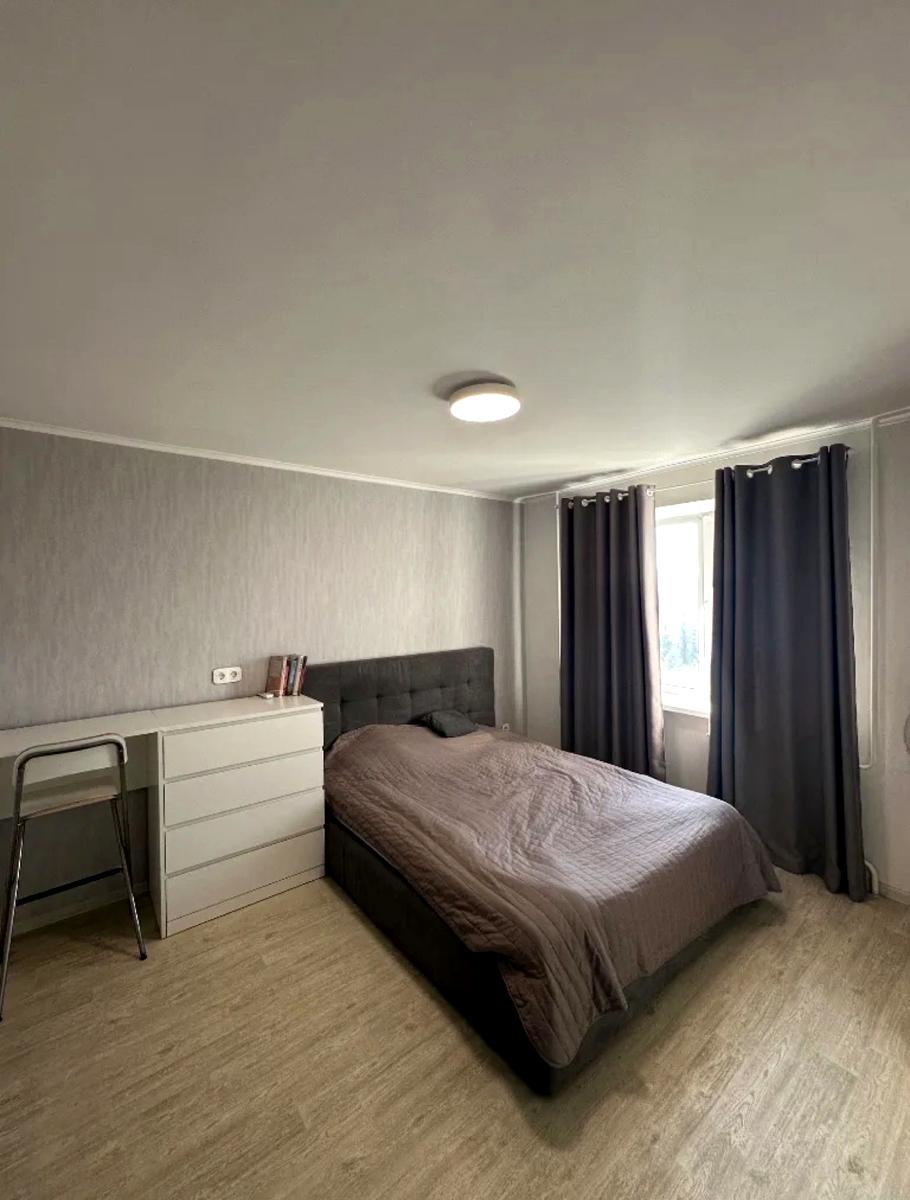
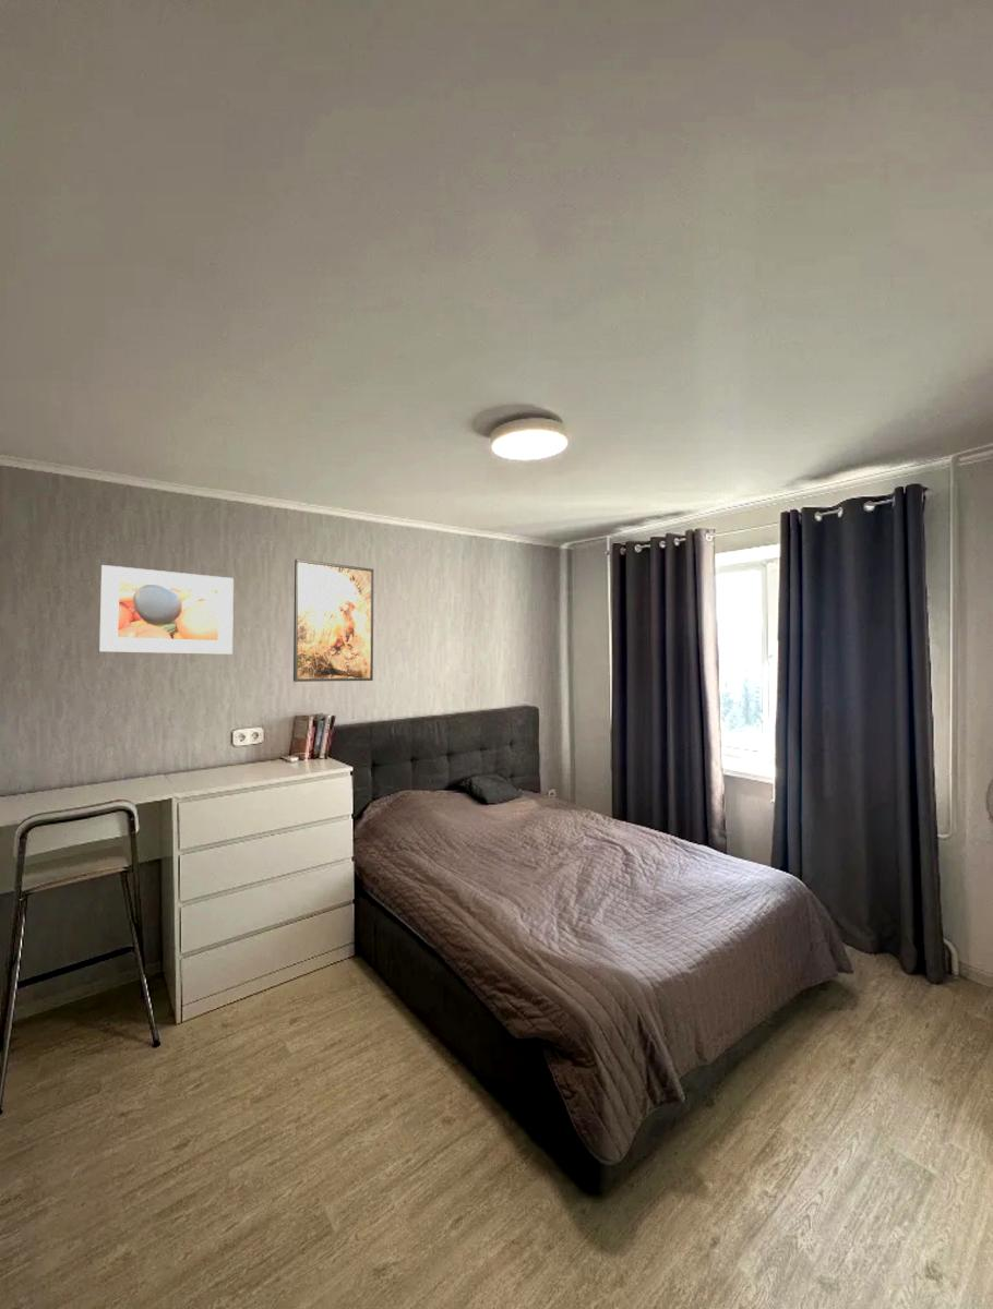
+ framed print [98,564,235,656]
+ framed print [292,559,374,683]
